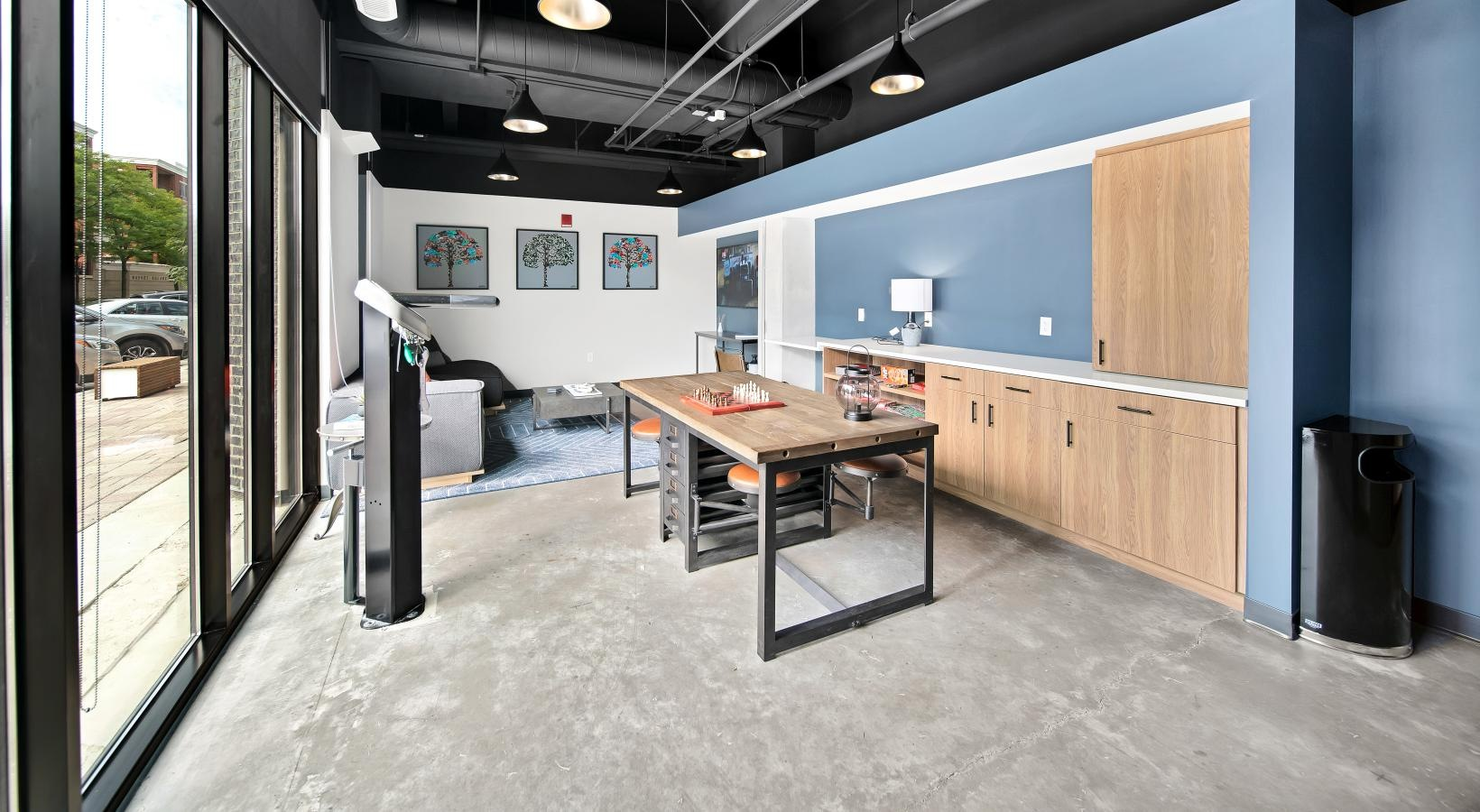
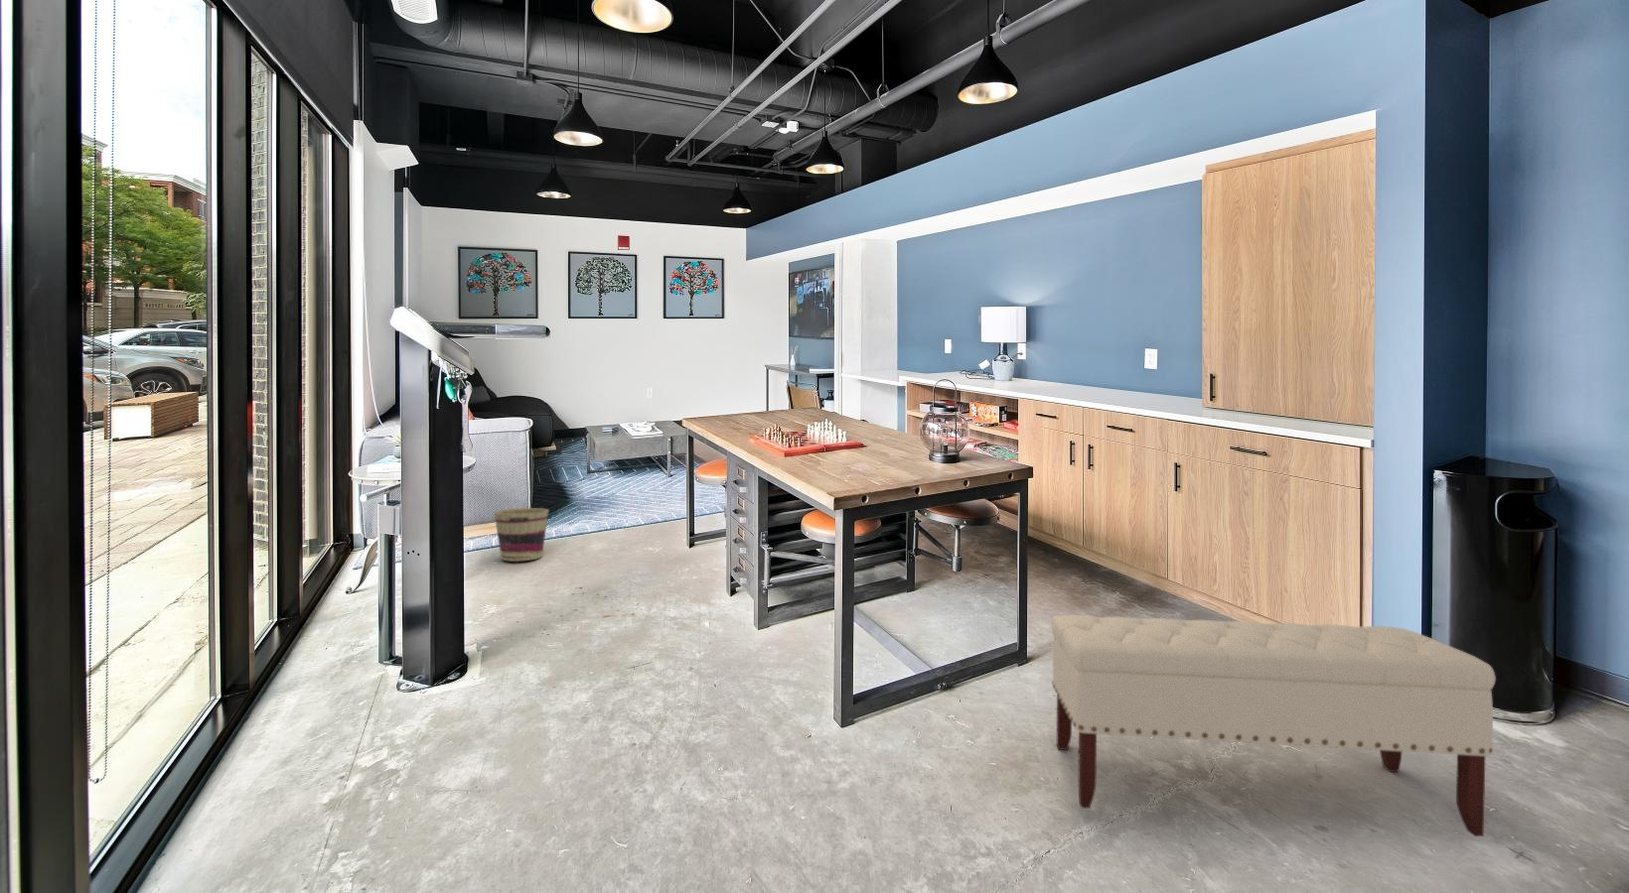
+ bench [1051,614,1497,837]
+ basket [493,507,550,563]
